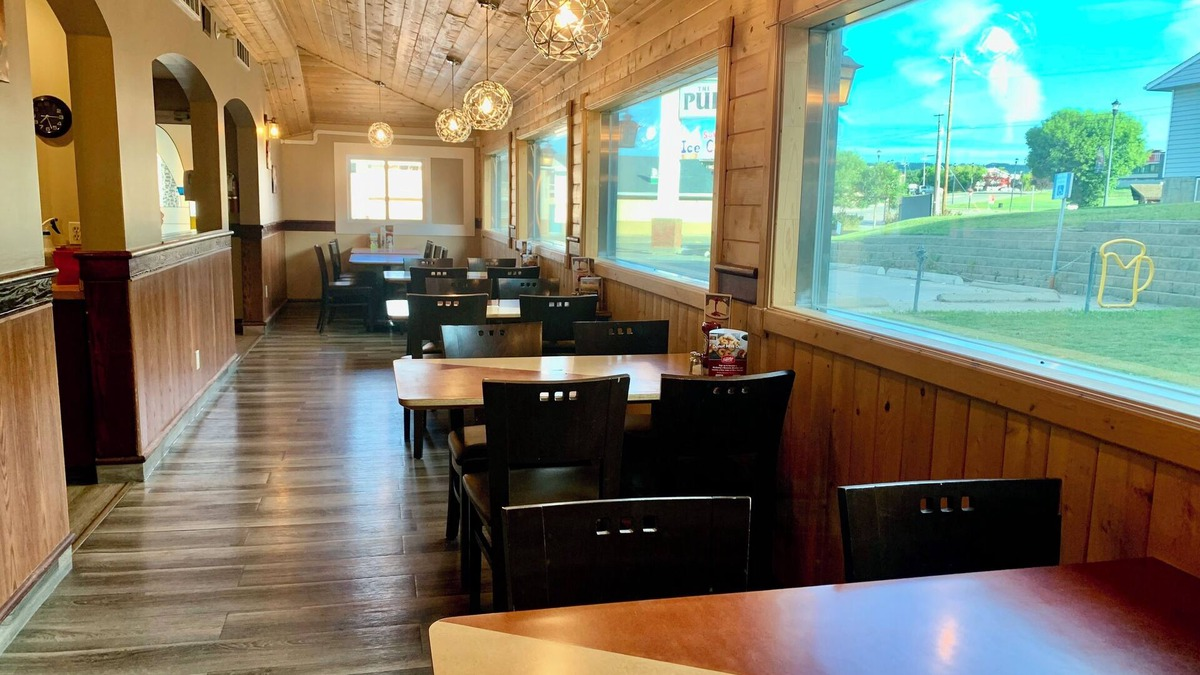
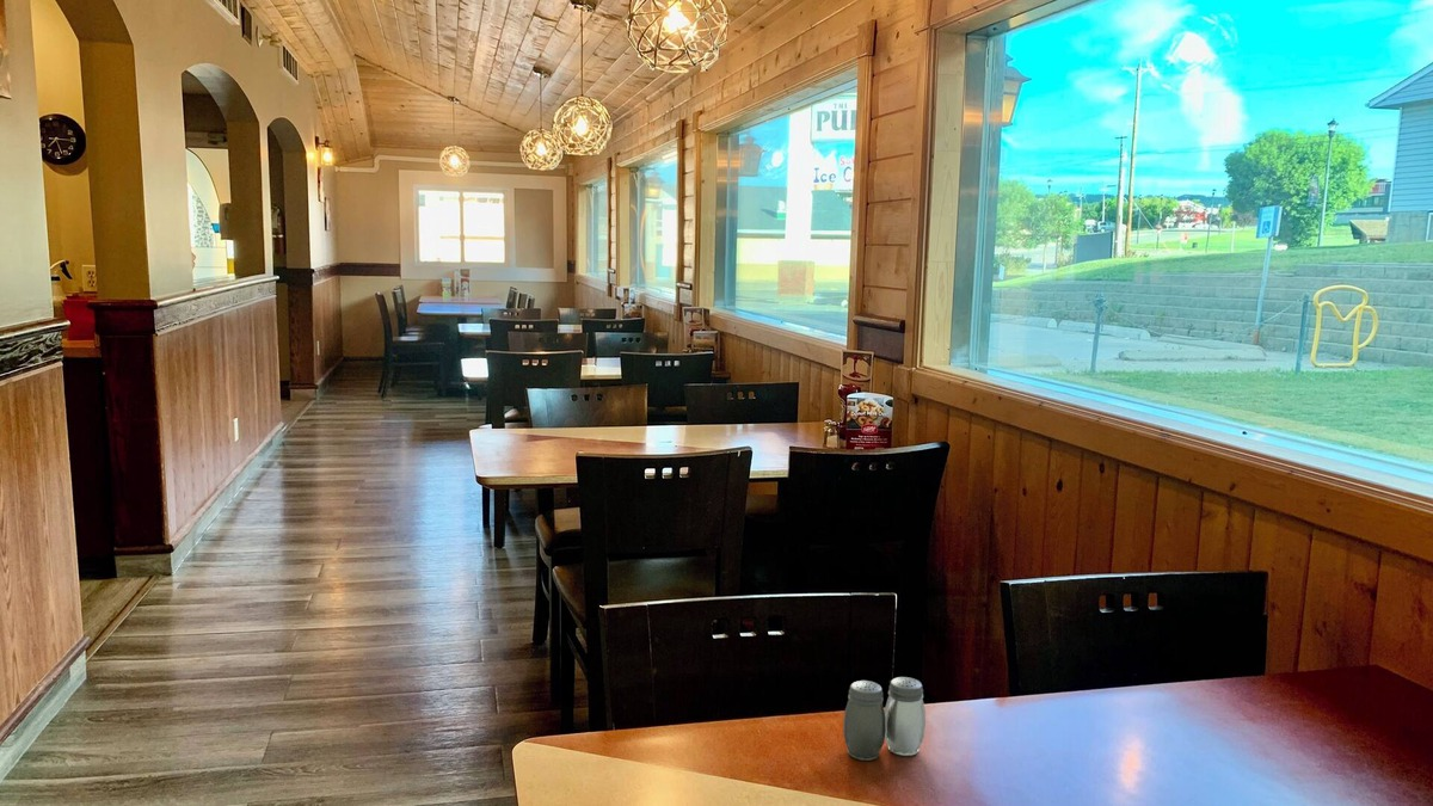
+ salt and pepper shaker [842,676,927,762]
